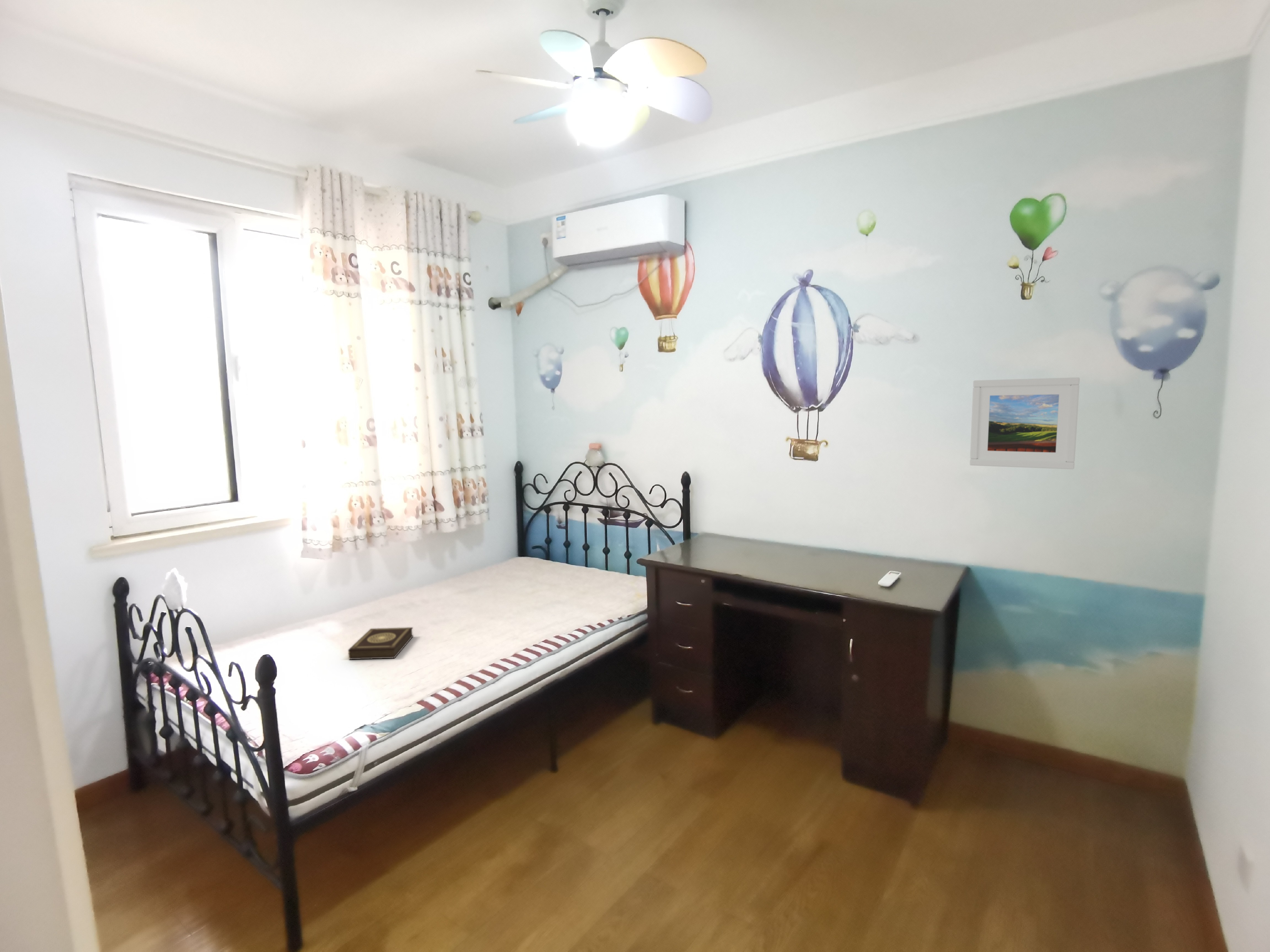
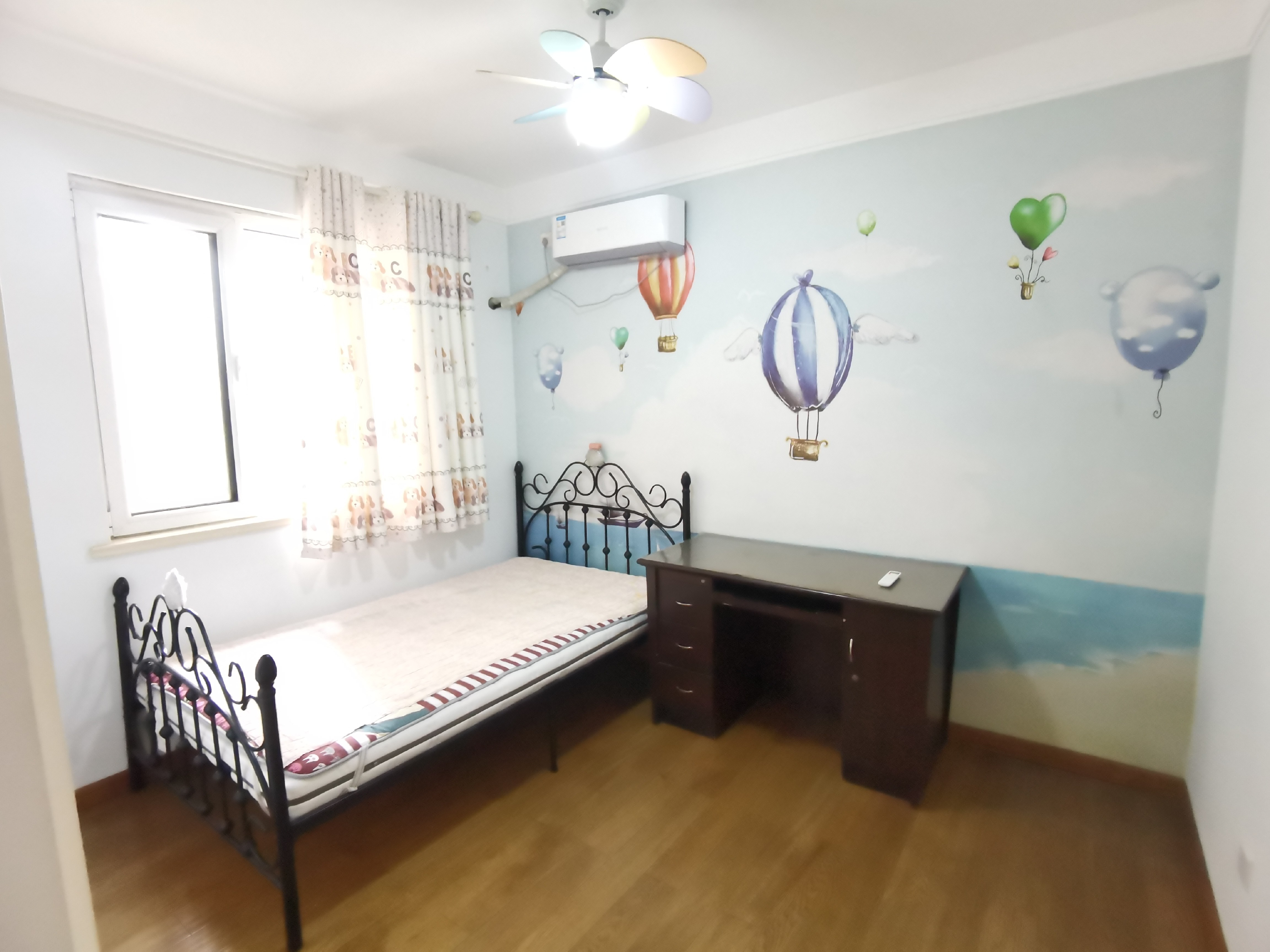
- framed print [970,377,1080,469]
- book [348,627,414,660]
